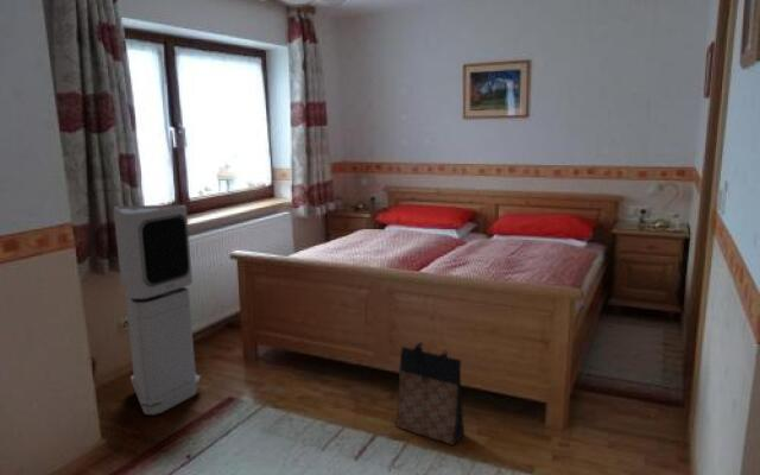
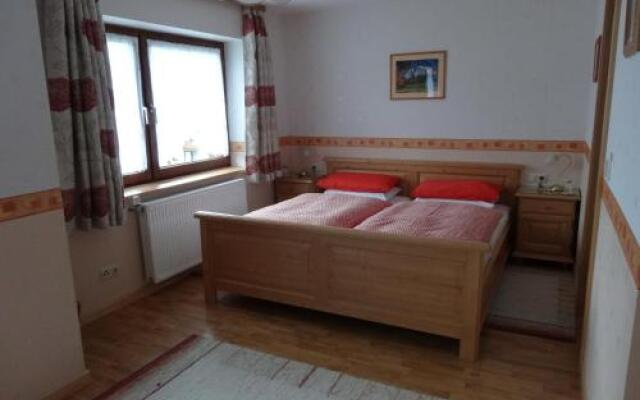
- air purifier [113,204,202,416]
- bag [394,341,466,446]
